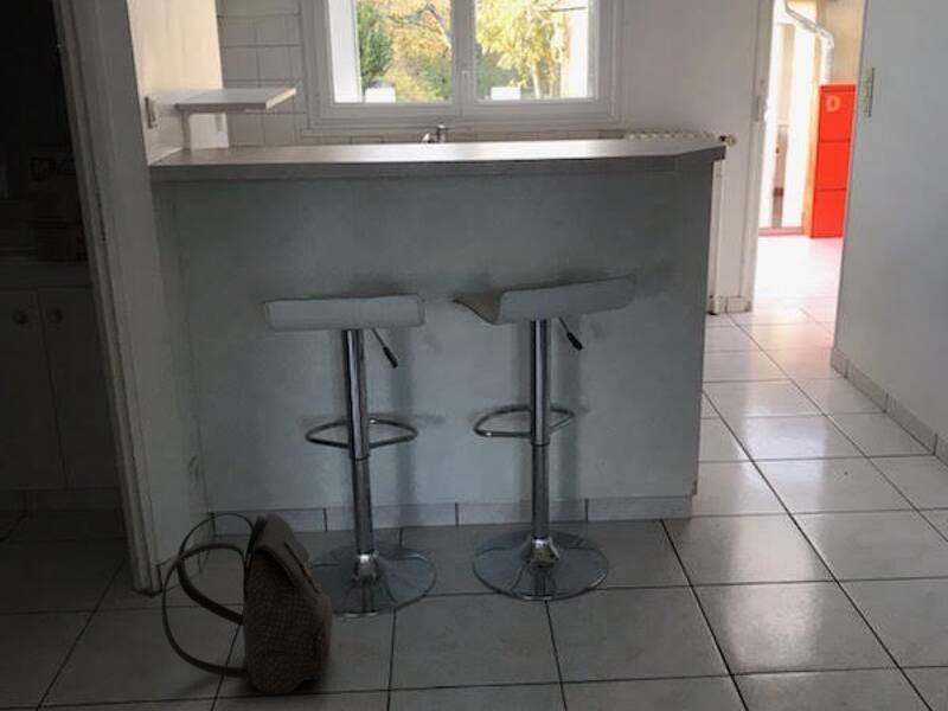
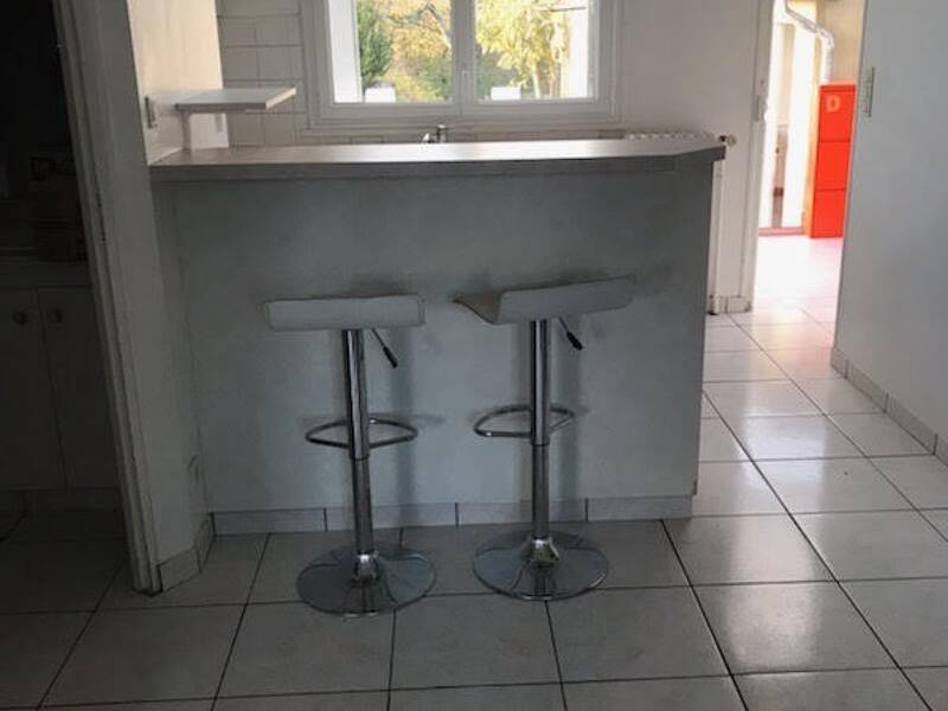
- backpack [160,512,334,696]
